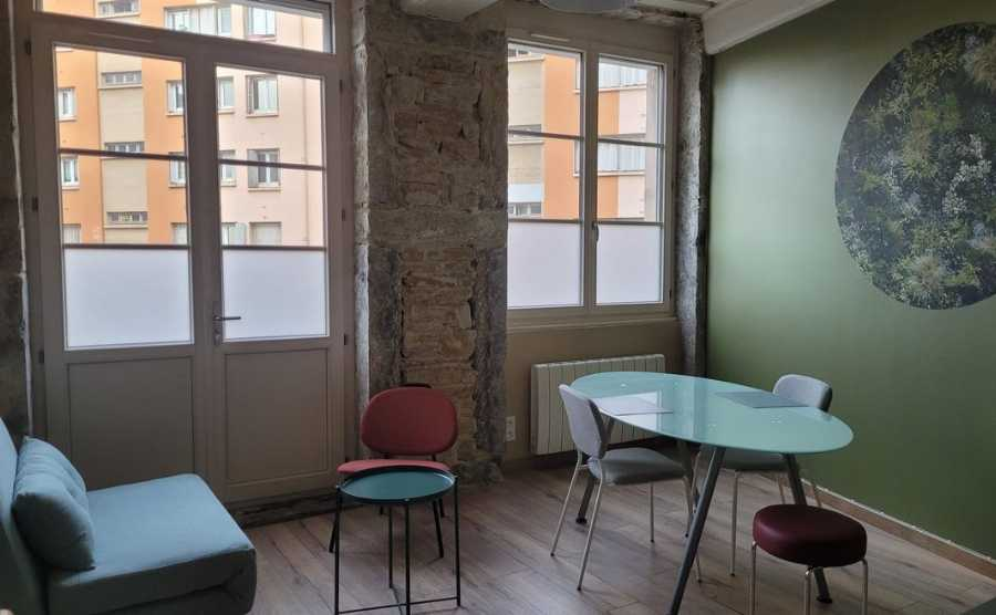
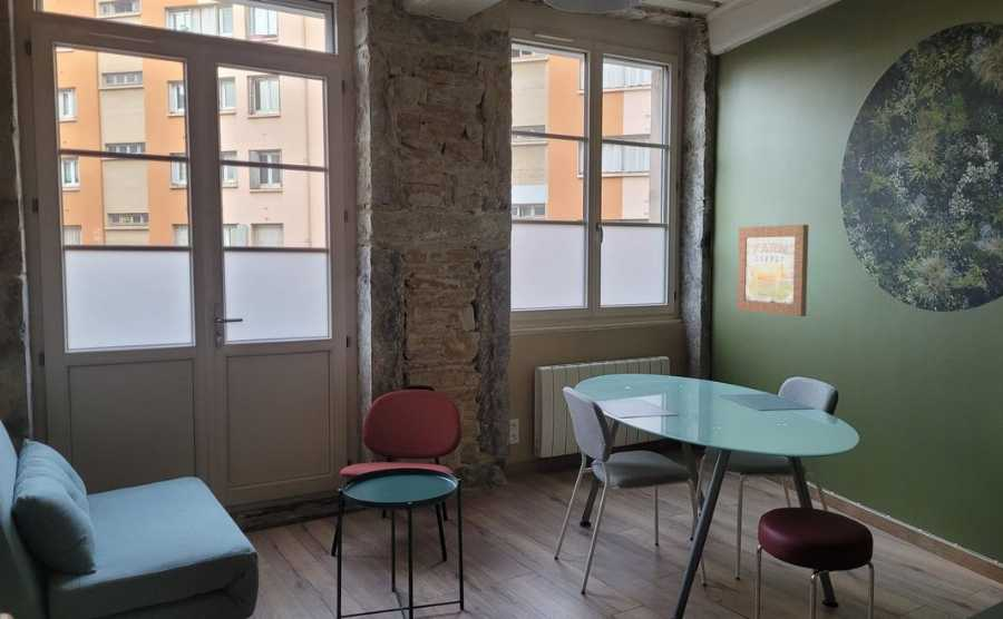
+ wall art [736,224,810,317]
